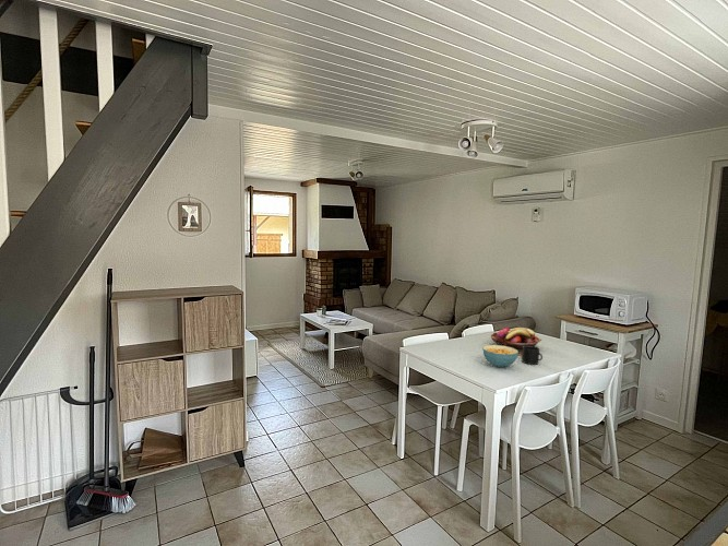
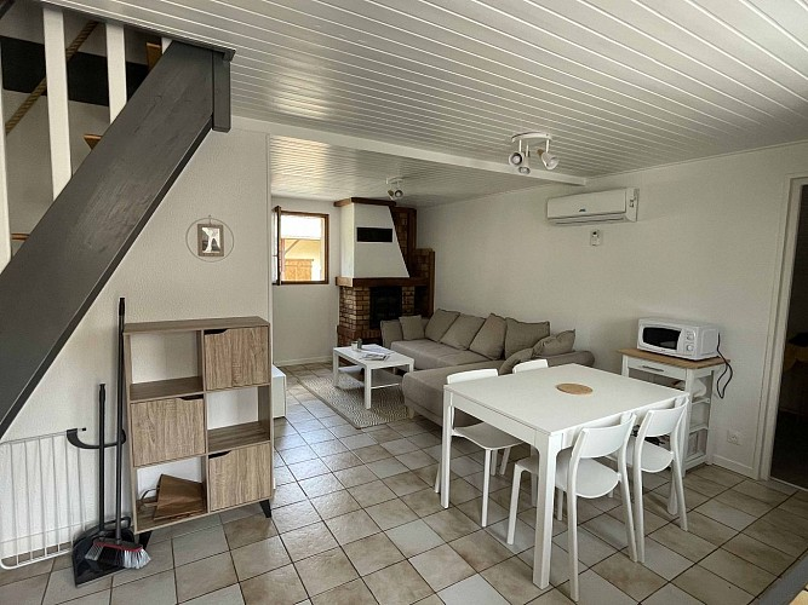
- mug [521,346,544,366]
- cereal bowl [482,344,520,368]
- fruit basket [490,327,542,349]
